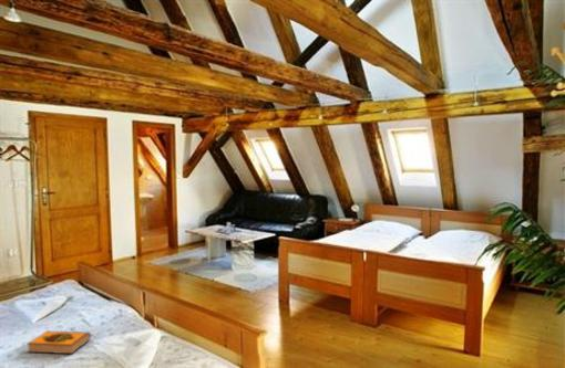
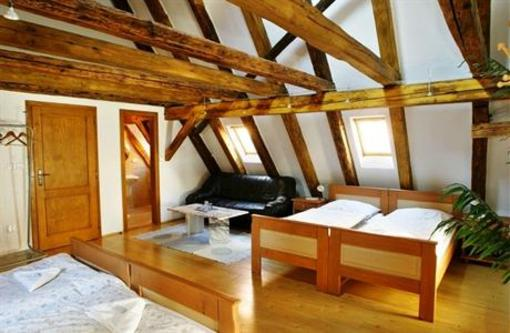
- hardback book [27,329,92,355]
